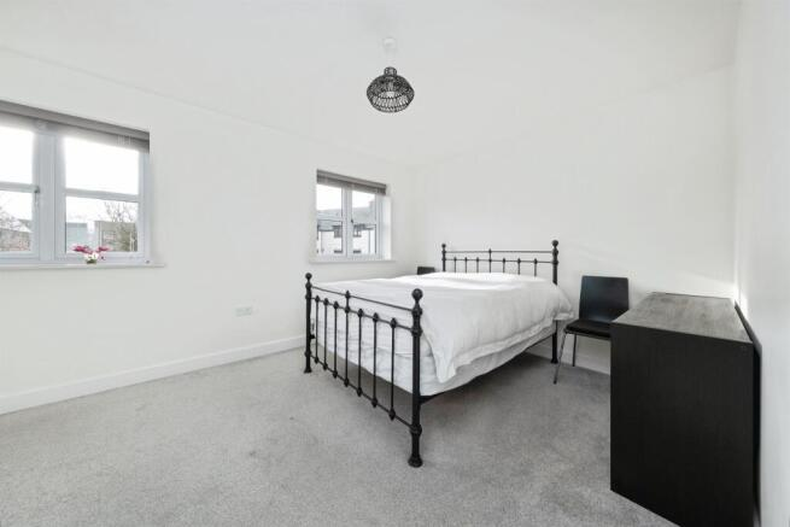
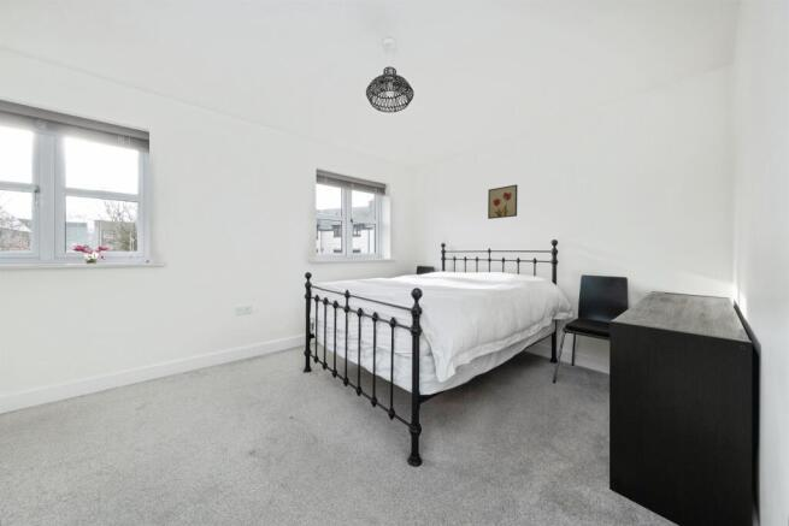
+ wall art [487,183,519,220]
